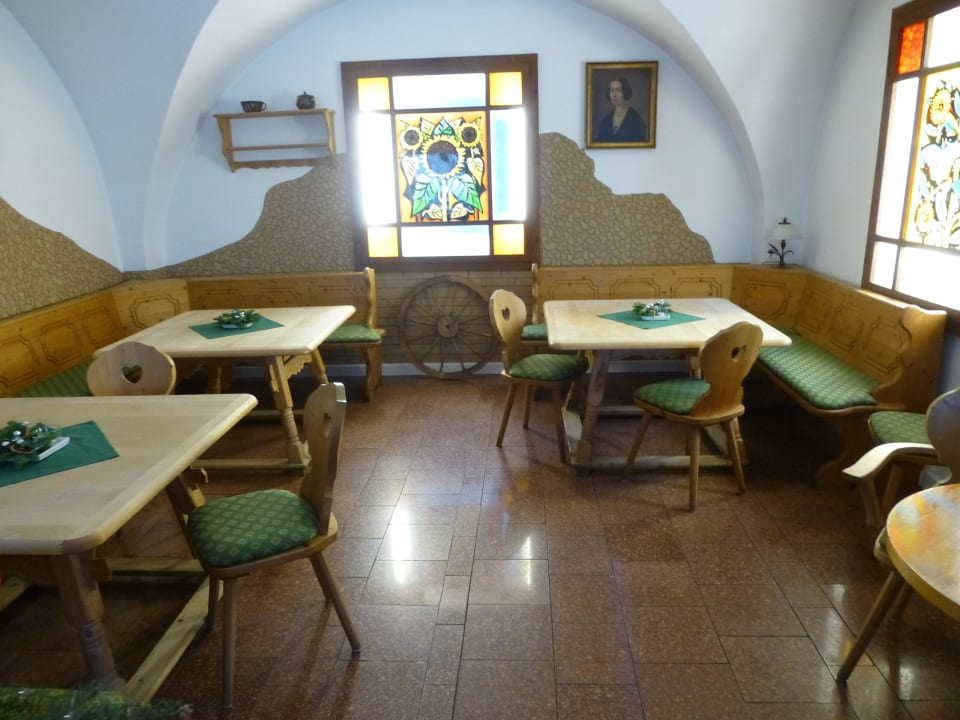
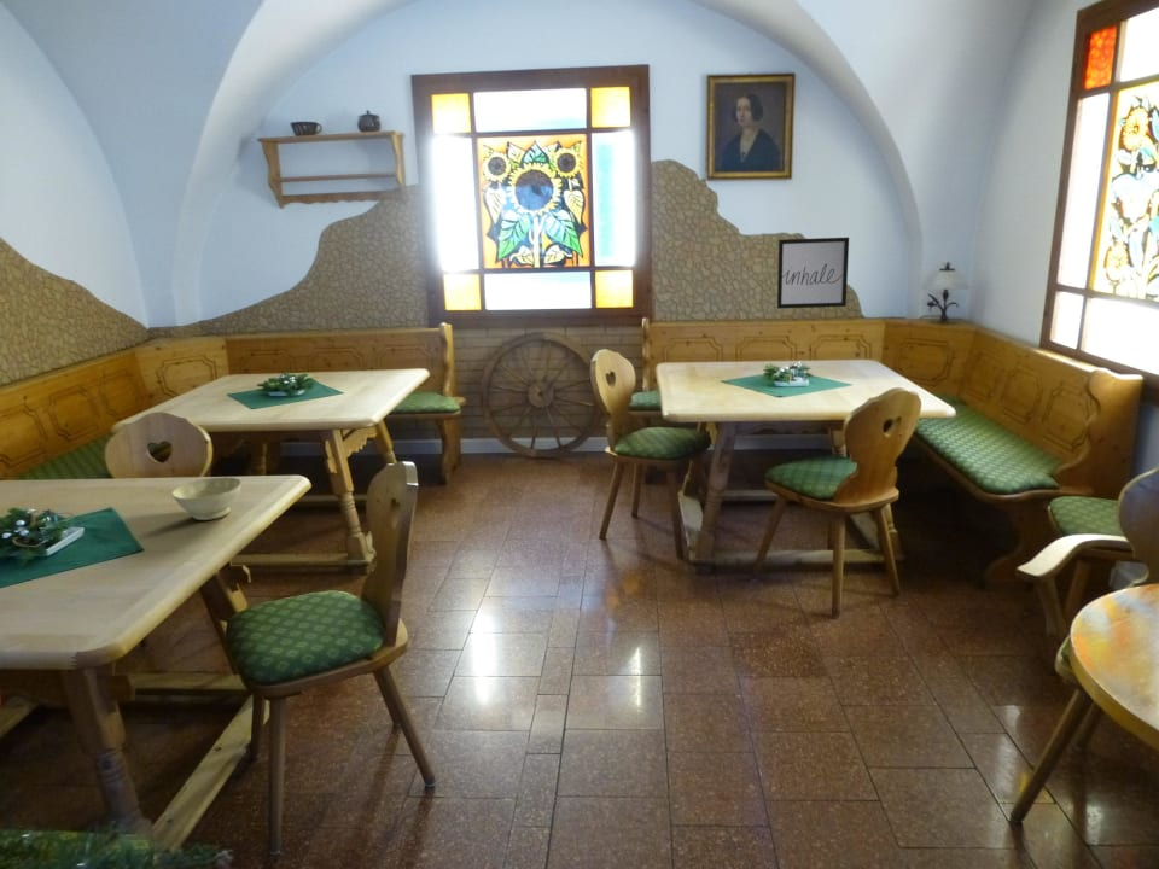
+ bowl [170,476,243,521]
+ wall art [776,237,850,310]
